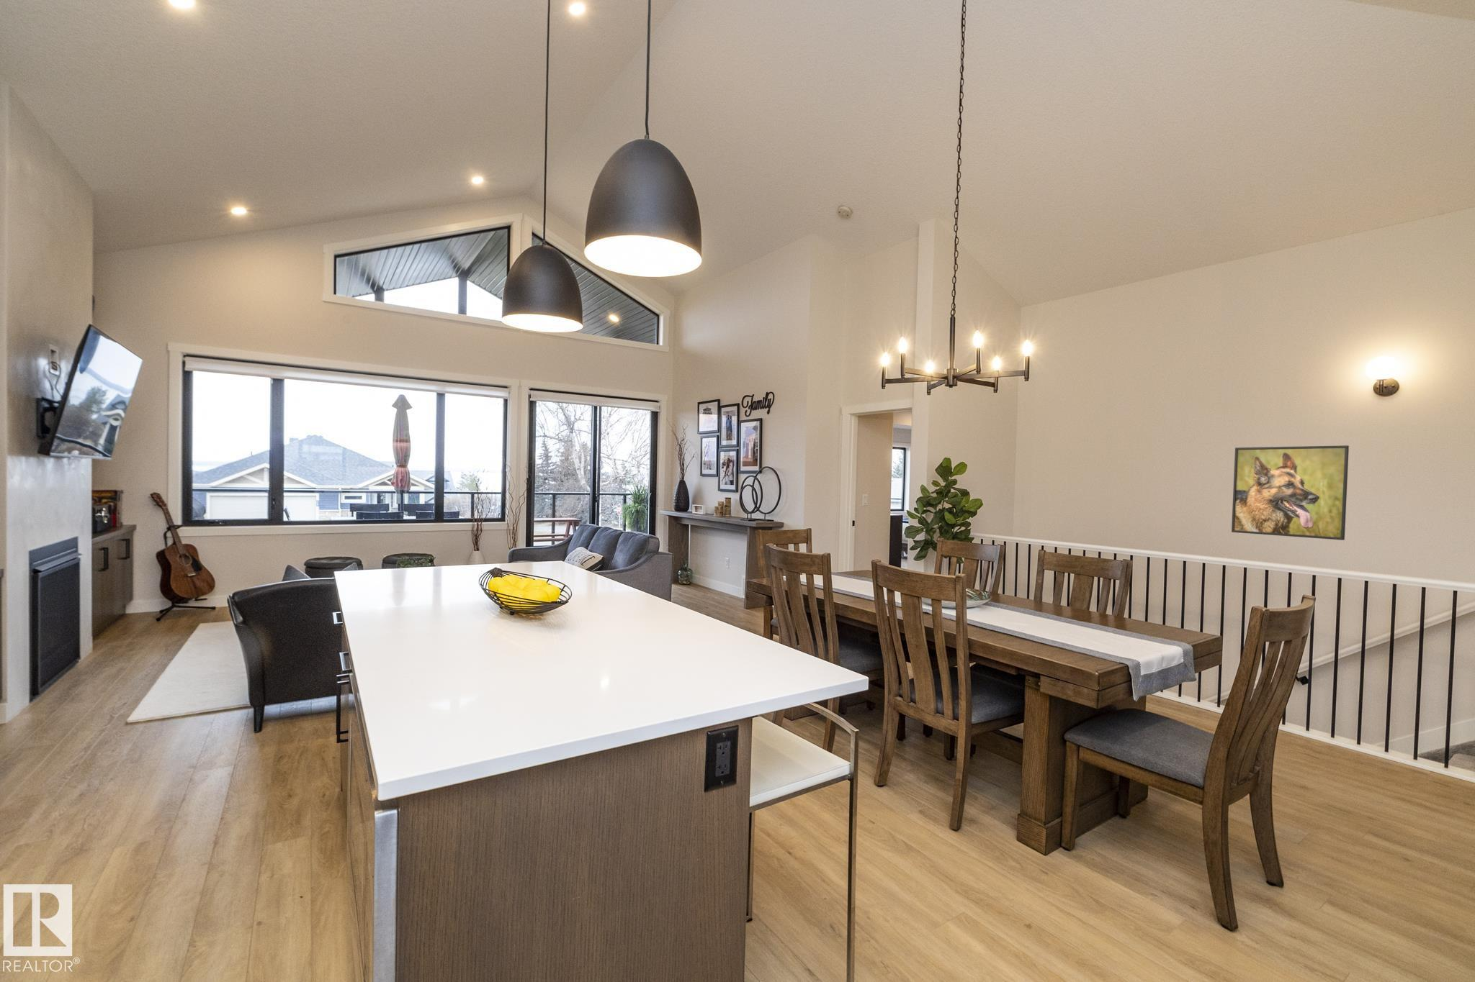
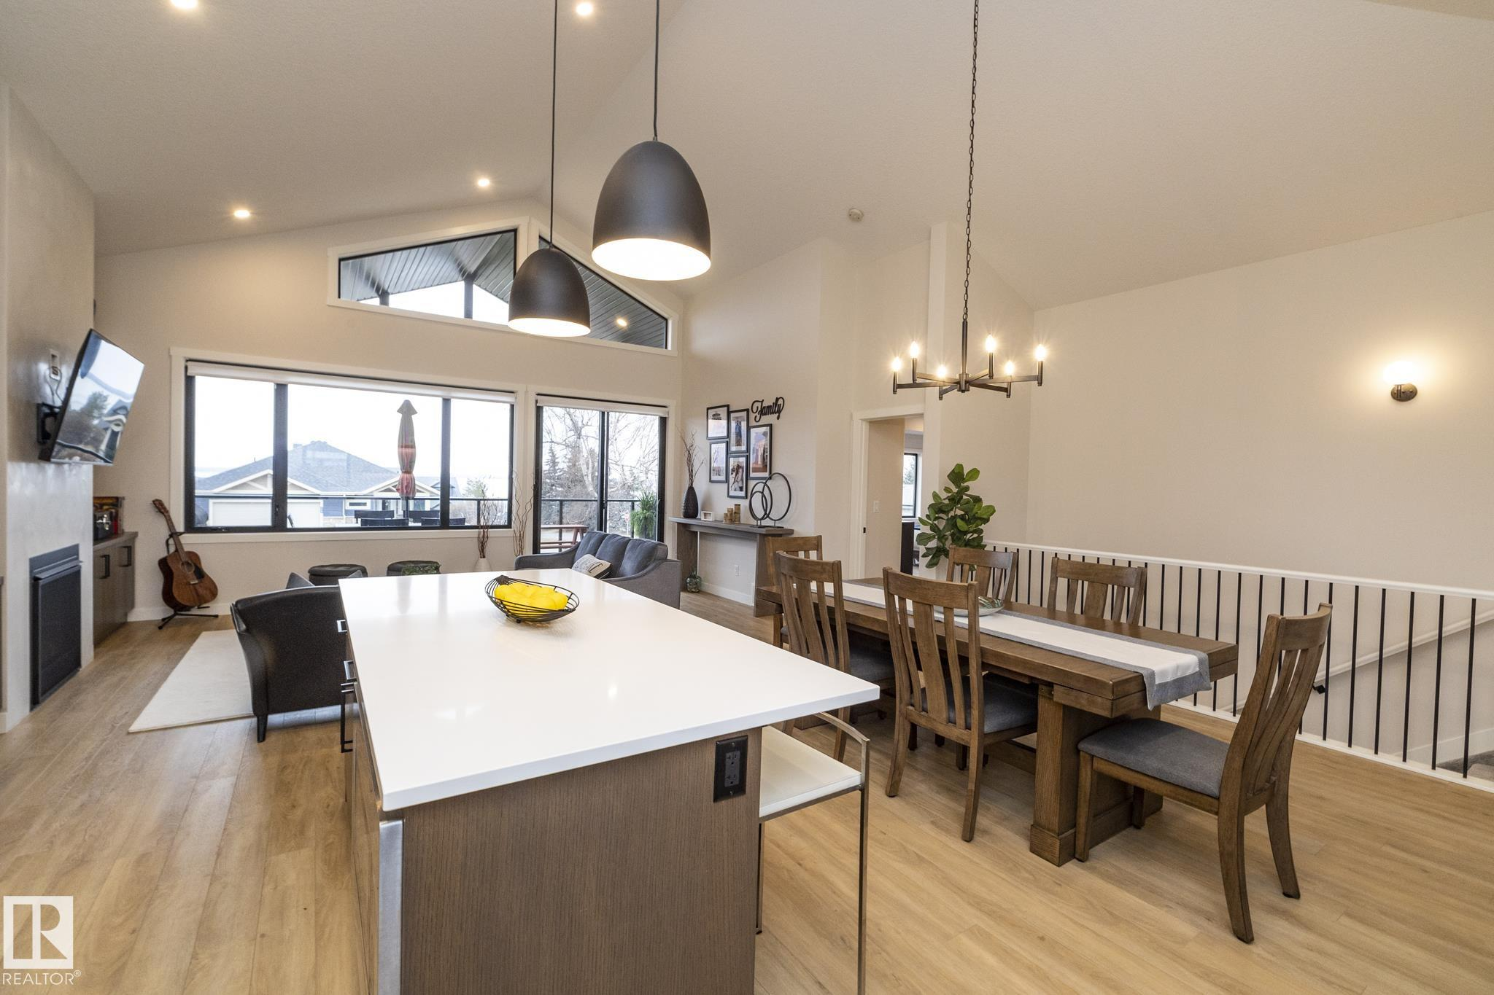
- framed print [1230,445,1350,541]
